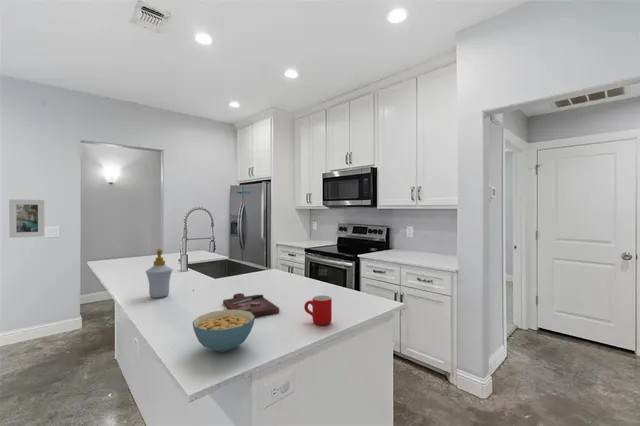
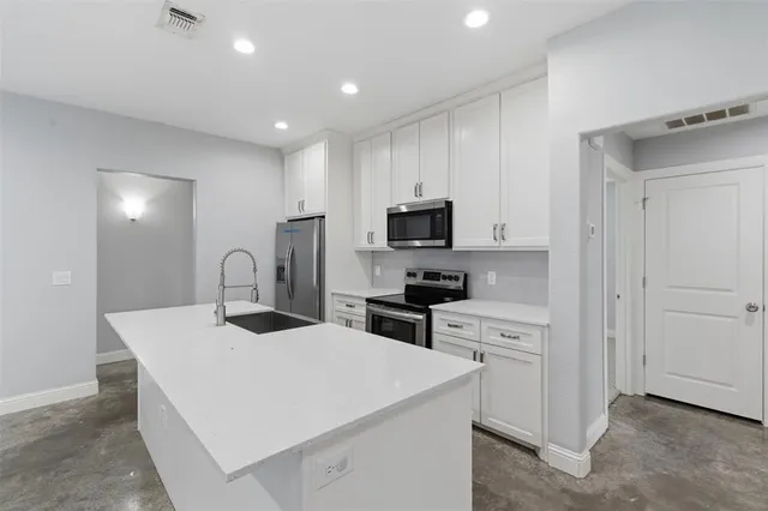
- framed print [8,198,46,239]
- cutting board [222,292,280,318]
- cereal bowl [192,309,256,353]
- mug [303,295,333,326]
- soap bottle [145,248,173,299]
